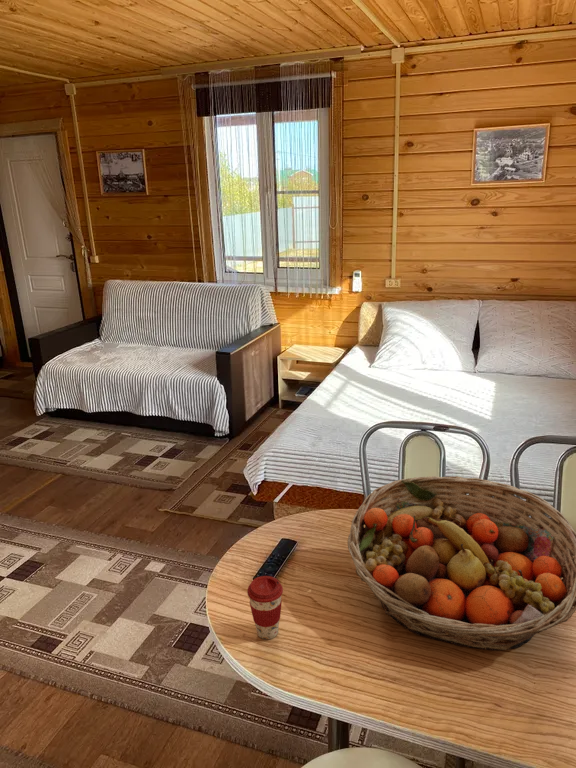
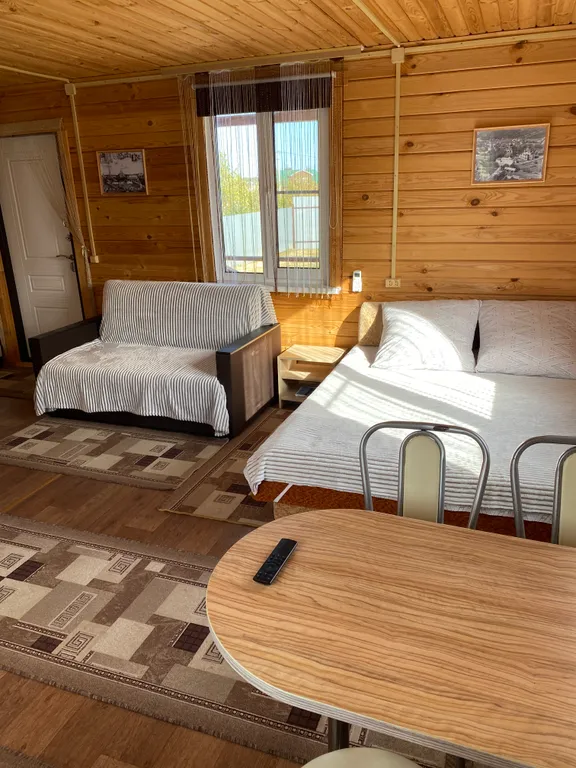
- coffee cup [246,575,284,640]
- fruit basket [347,475,576,651]
